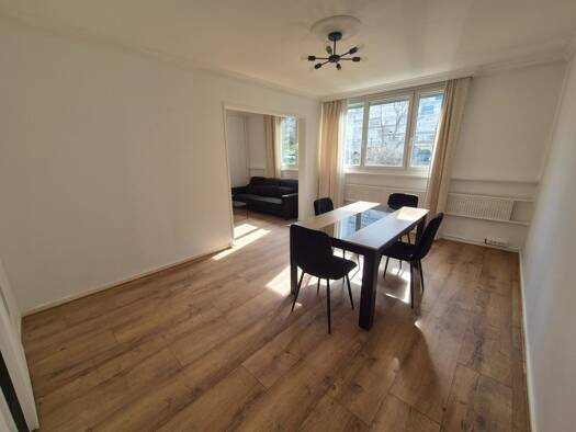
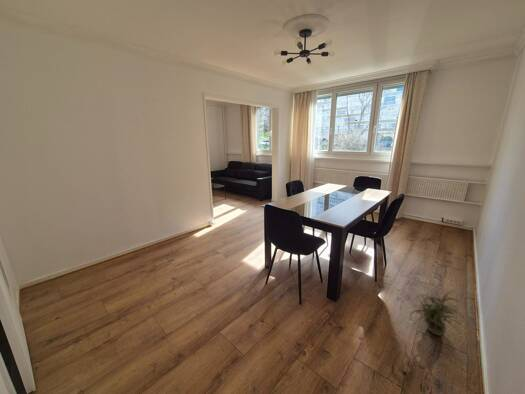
+ potted plant [409,289,471,337]
